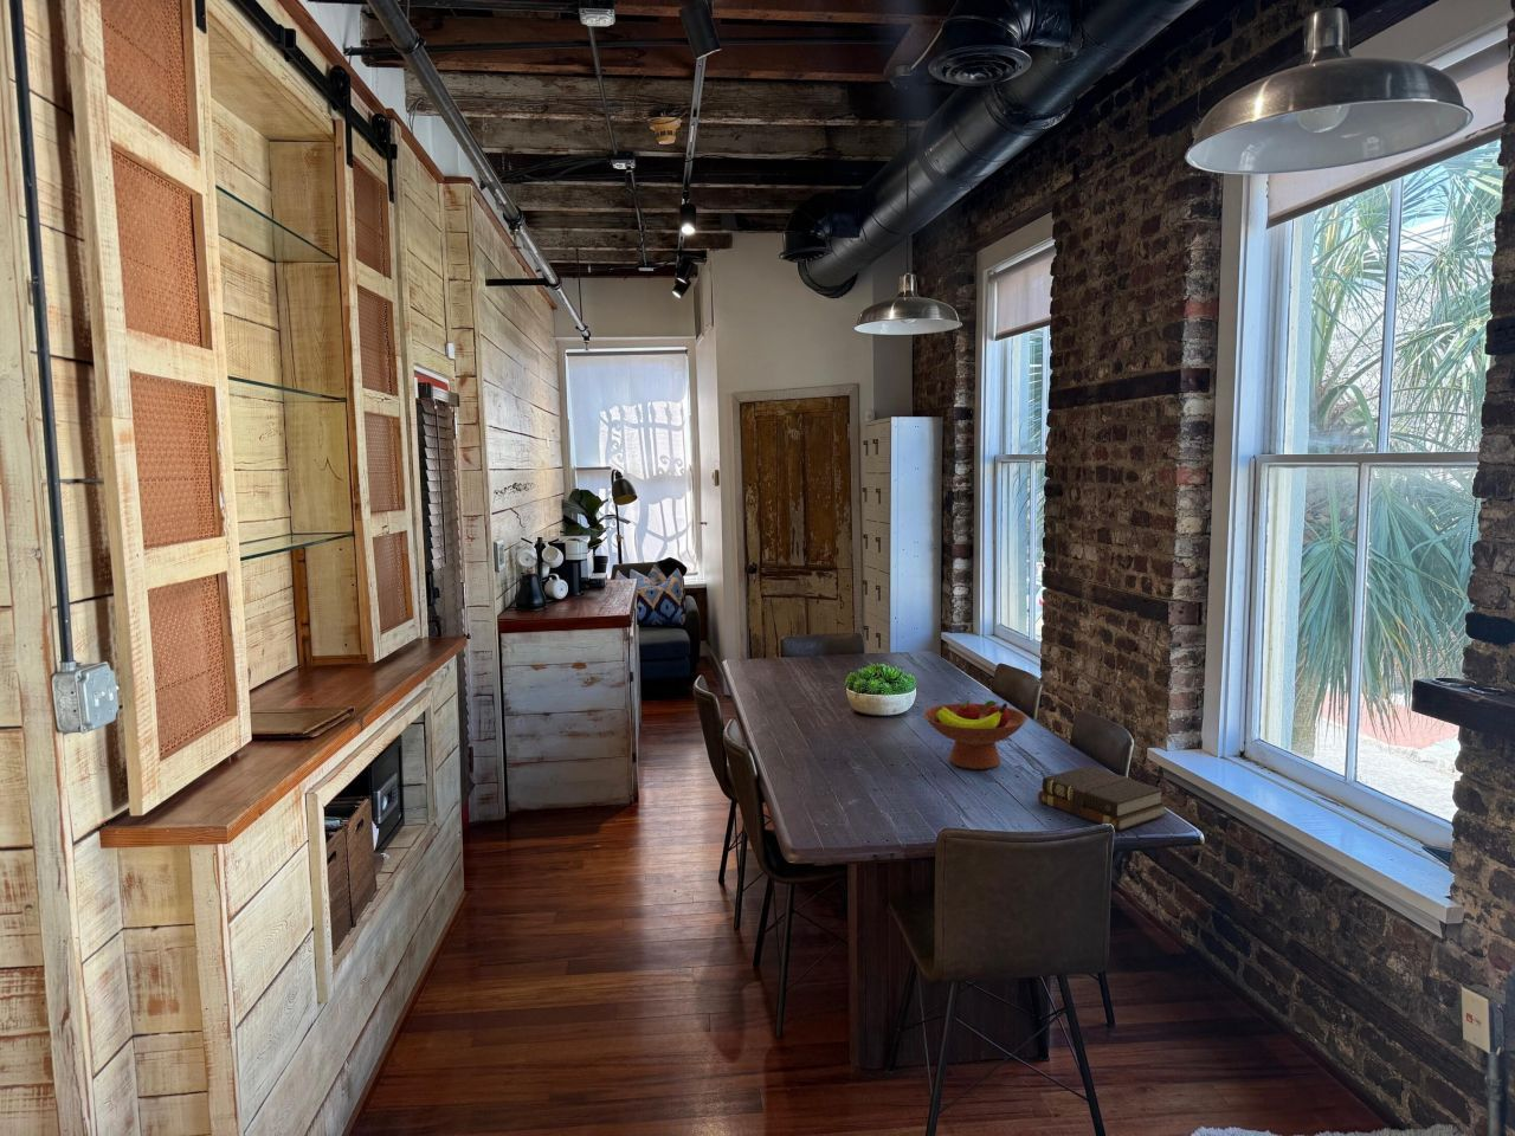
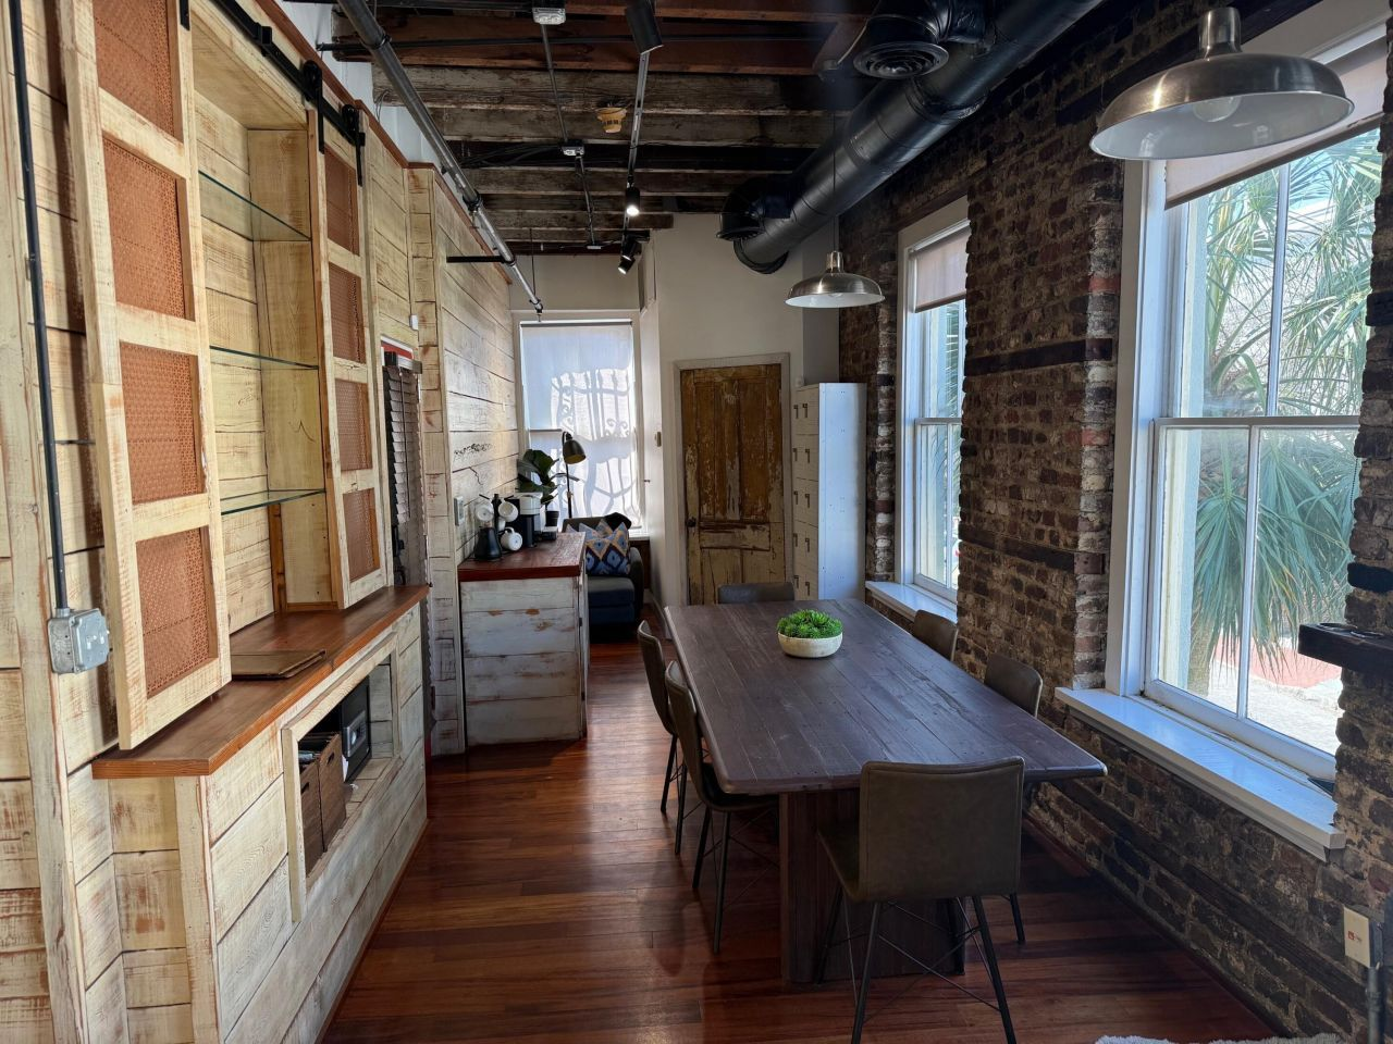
- fruit bowl [922,699,1028,771]
- bible [1037,765,1168,832]
